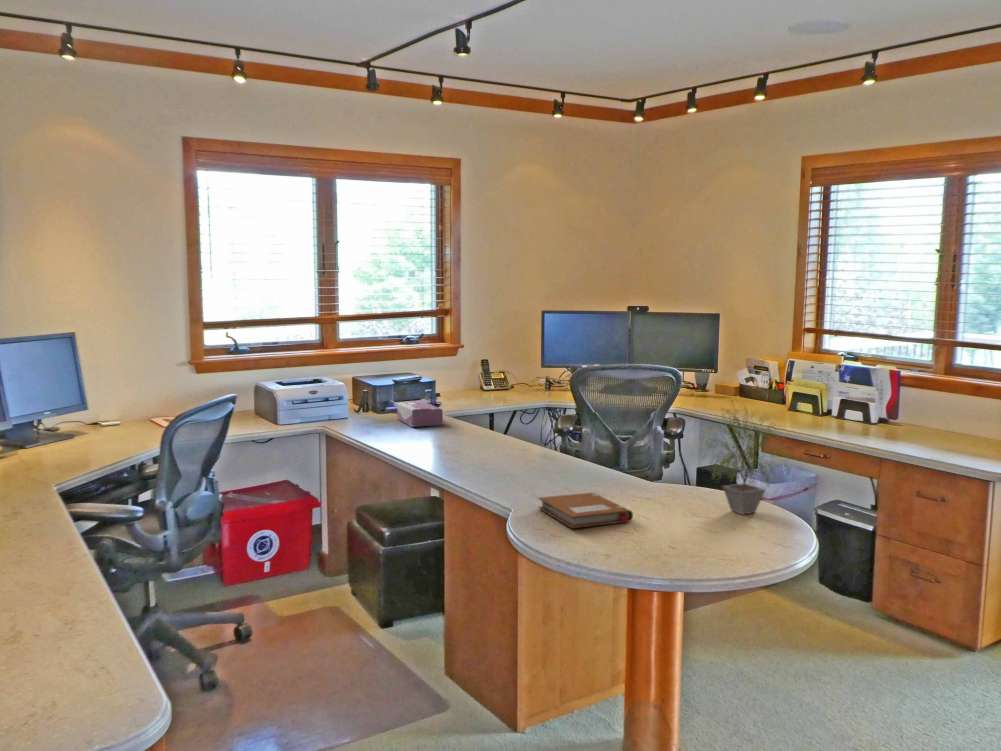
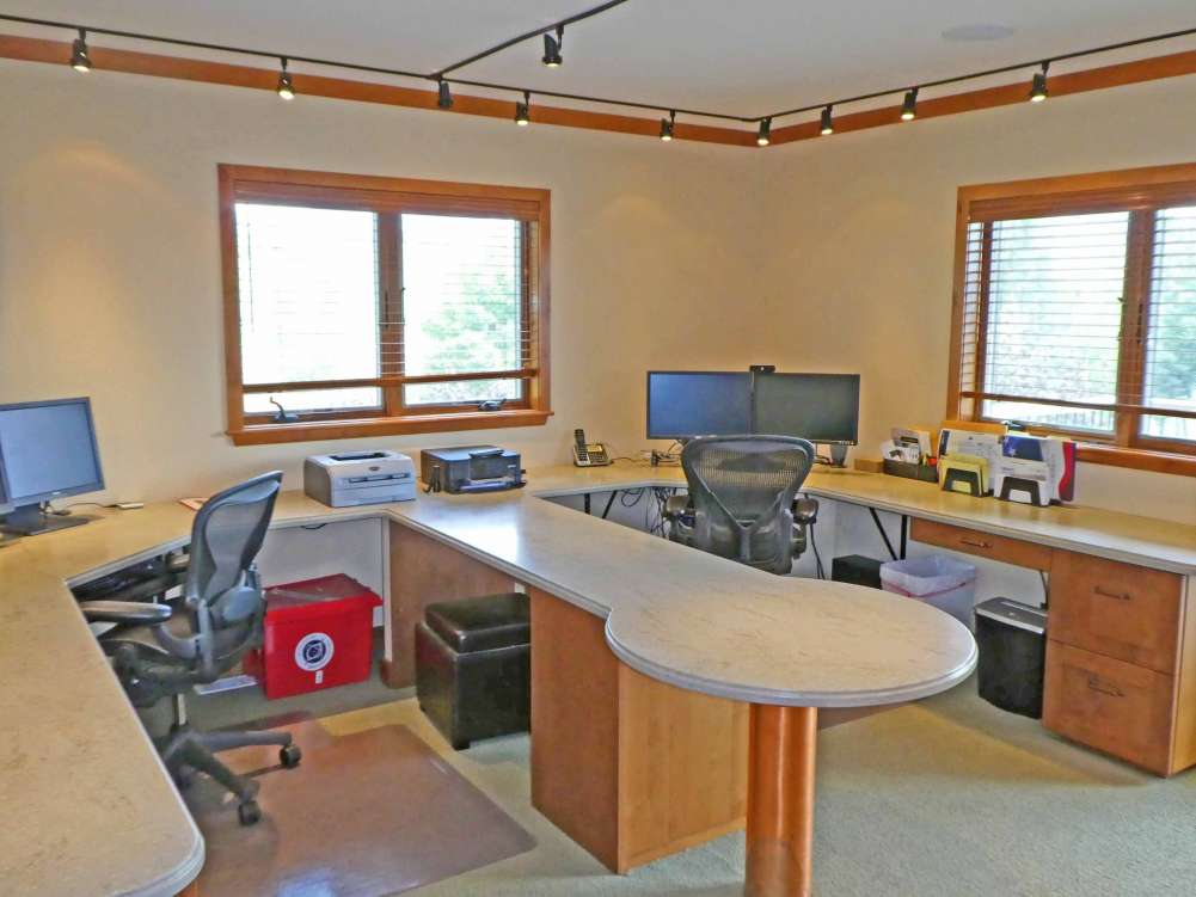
- potted plant [695,398,796,516]
- tissue box [396,401,444,428]
- notebook [537,492,634,529]
